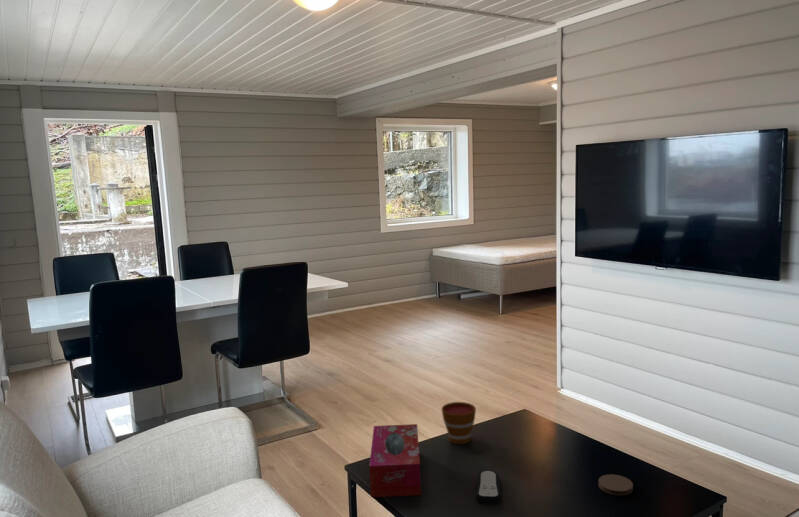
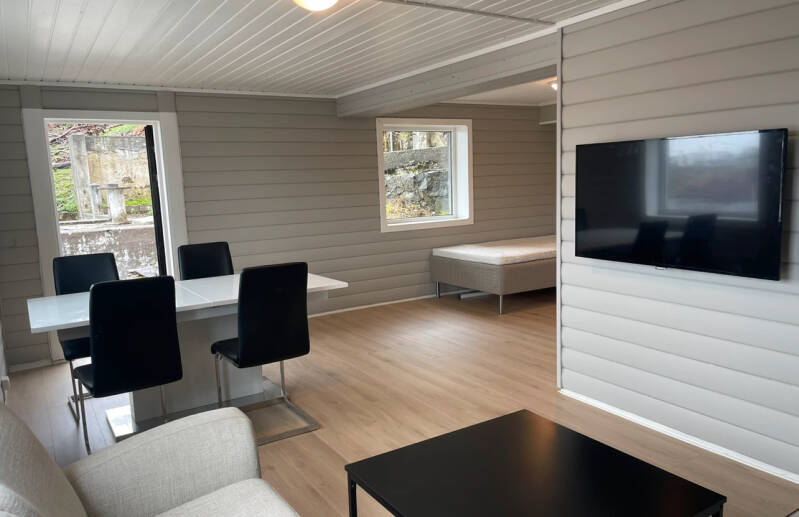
- tissue box [368,423,422,498]
- remote control [475,470,502,504]
- coaster [597,473,634,496]
- cup [441,401,477,445]
